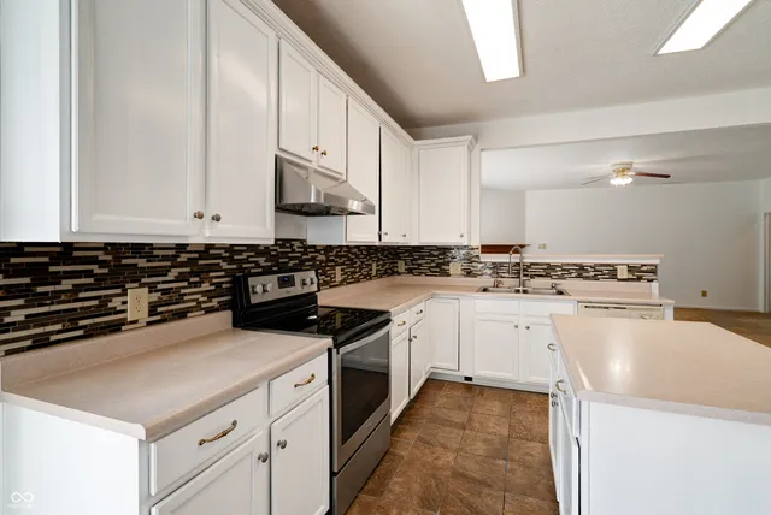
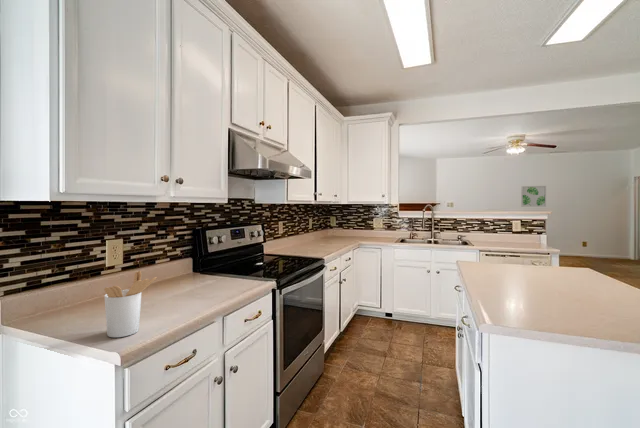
+ wall art [520,185,547,208]
+ utensil holder [103,270,158,338]
